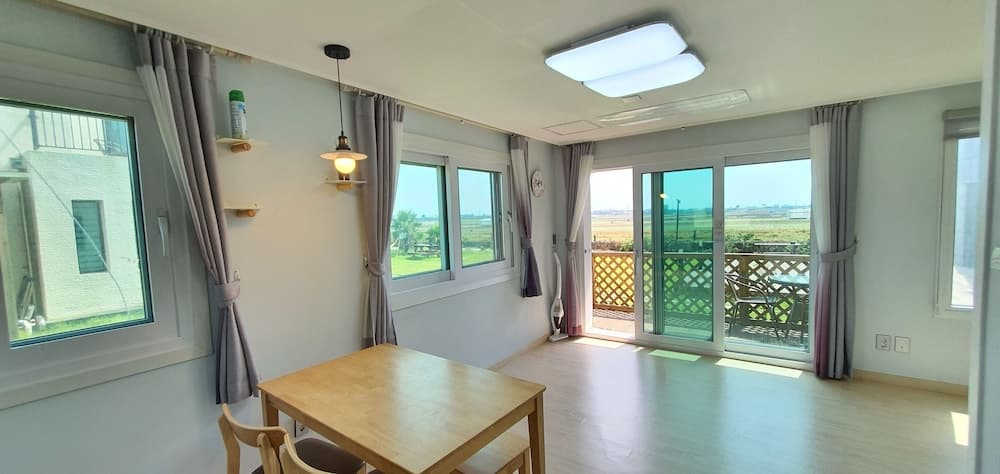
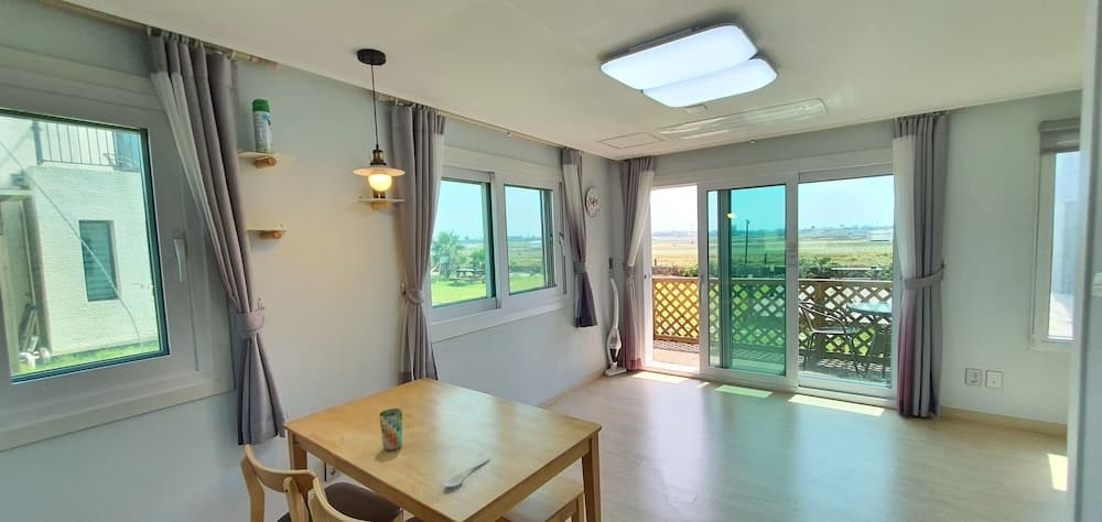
+ cup [378,407,403,452]
+ spoon [443,456,491,488]
